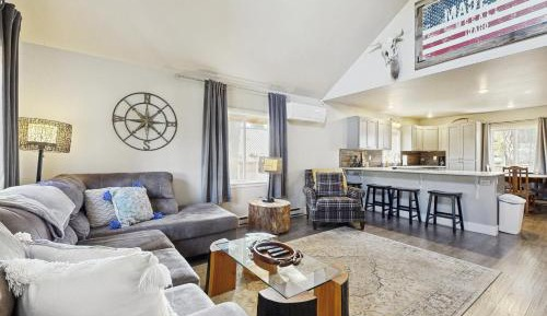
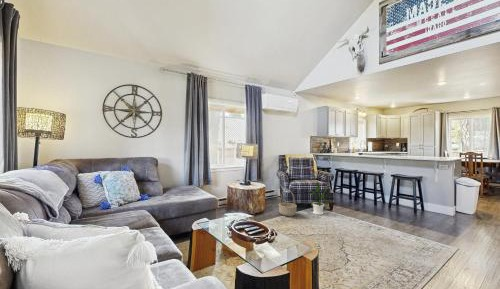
+ basket [278,189,298,217]
+ house plant [303,181,328,216]
